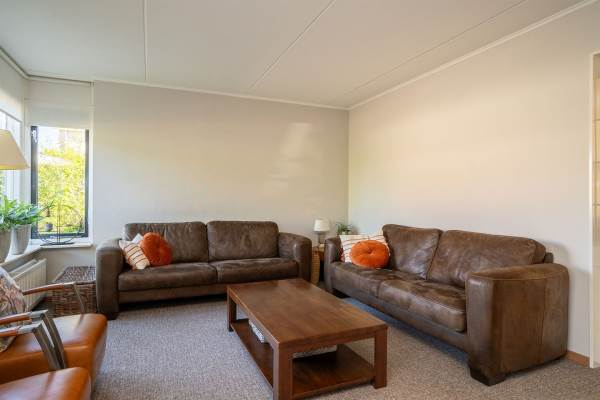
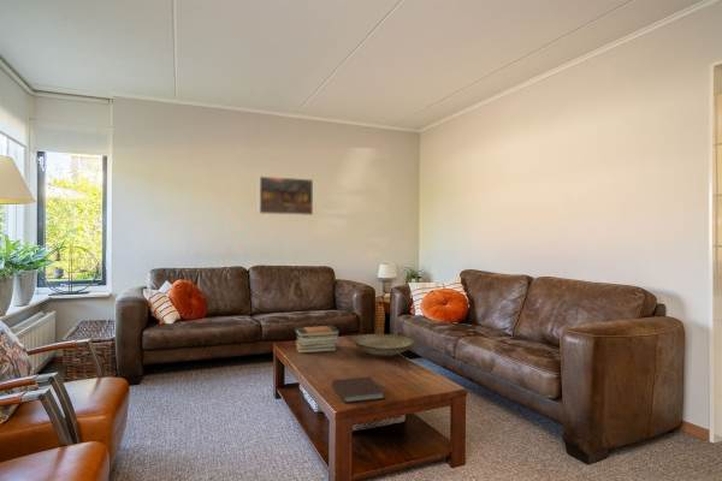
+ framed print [258,176,314,216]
+ notebook [331,375,386,404]
+ decorative bowl [351,333,415,360]
+ book stack [294,325,341,355]
